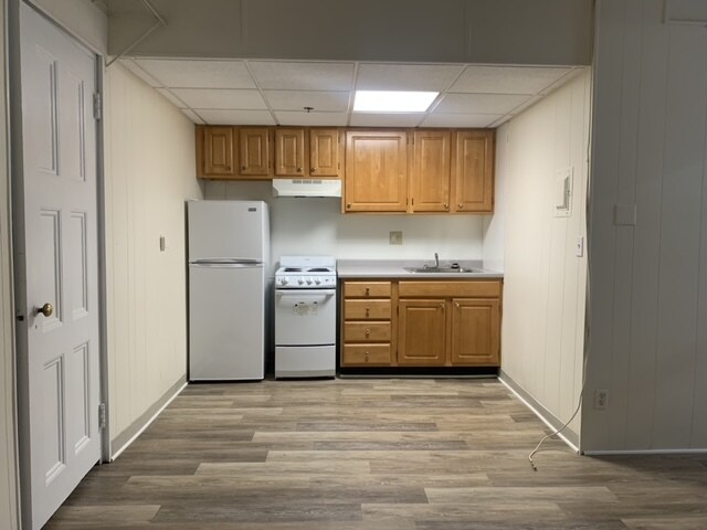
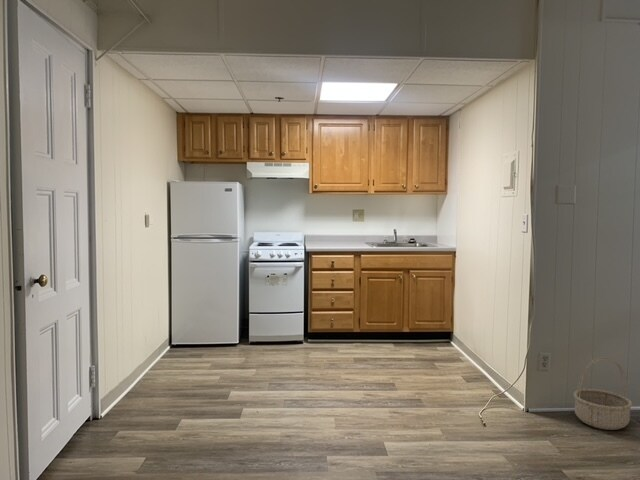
+ basket [573,356,633,431]
